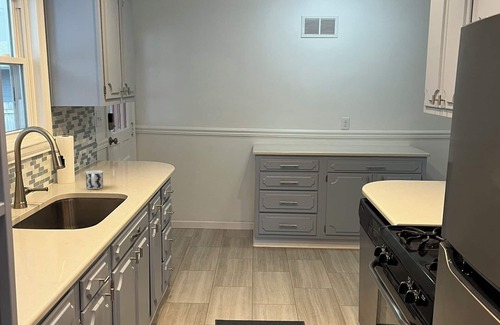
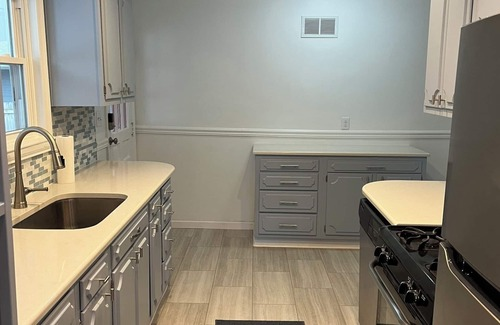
- cup [85,170,104,190]
